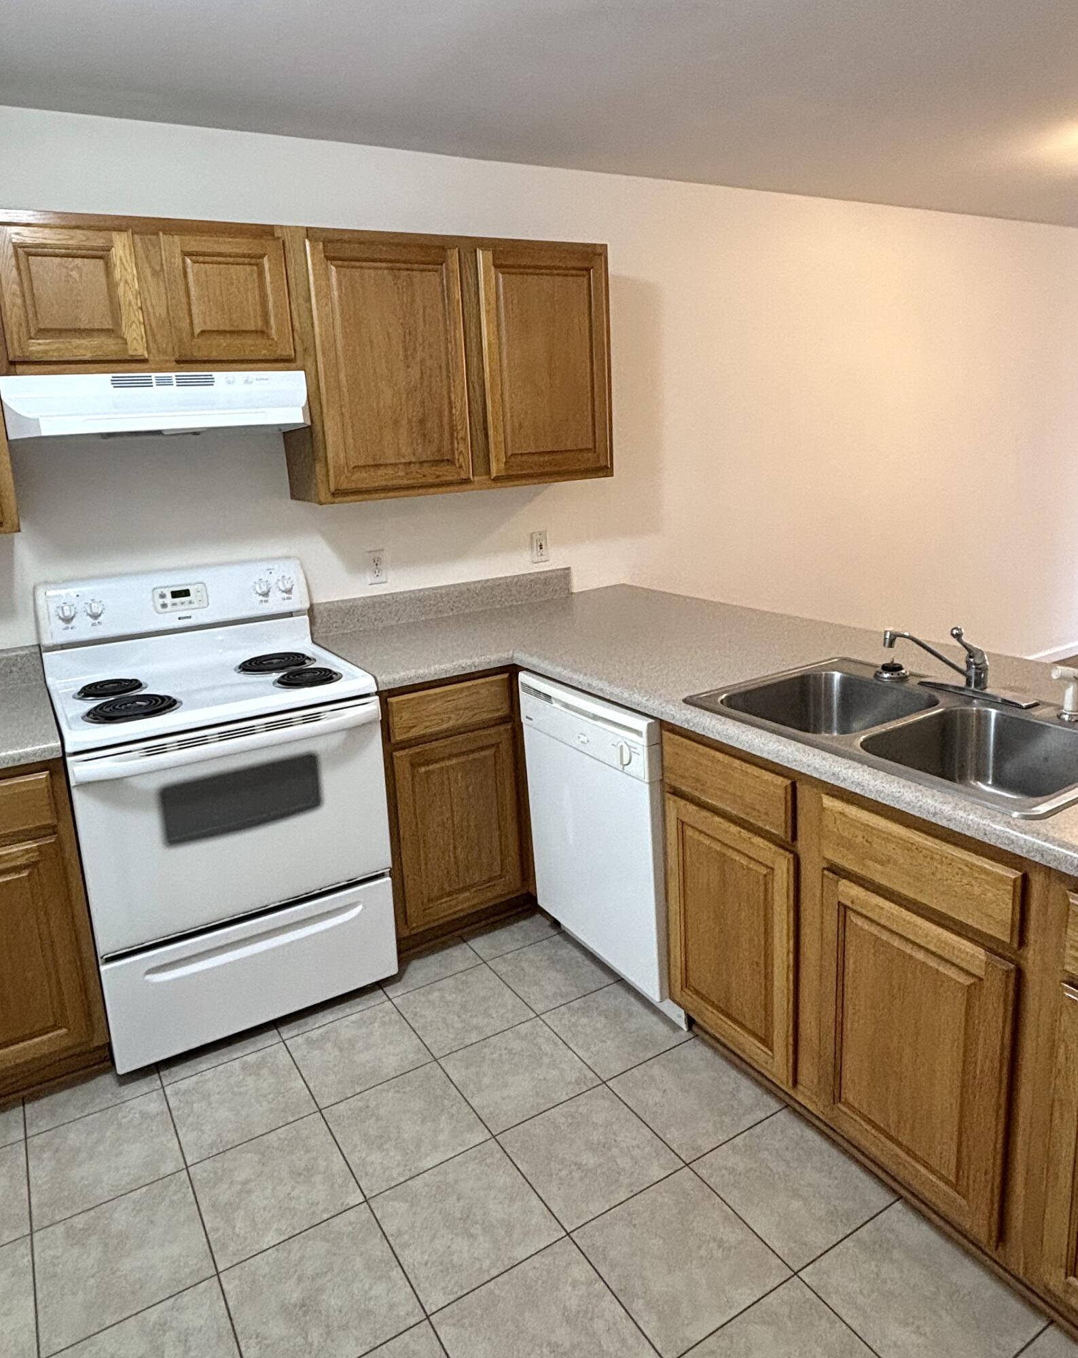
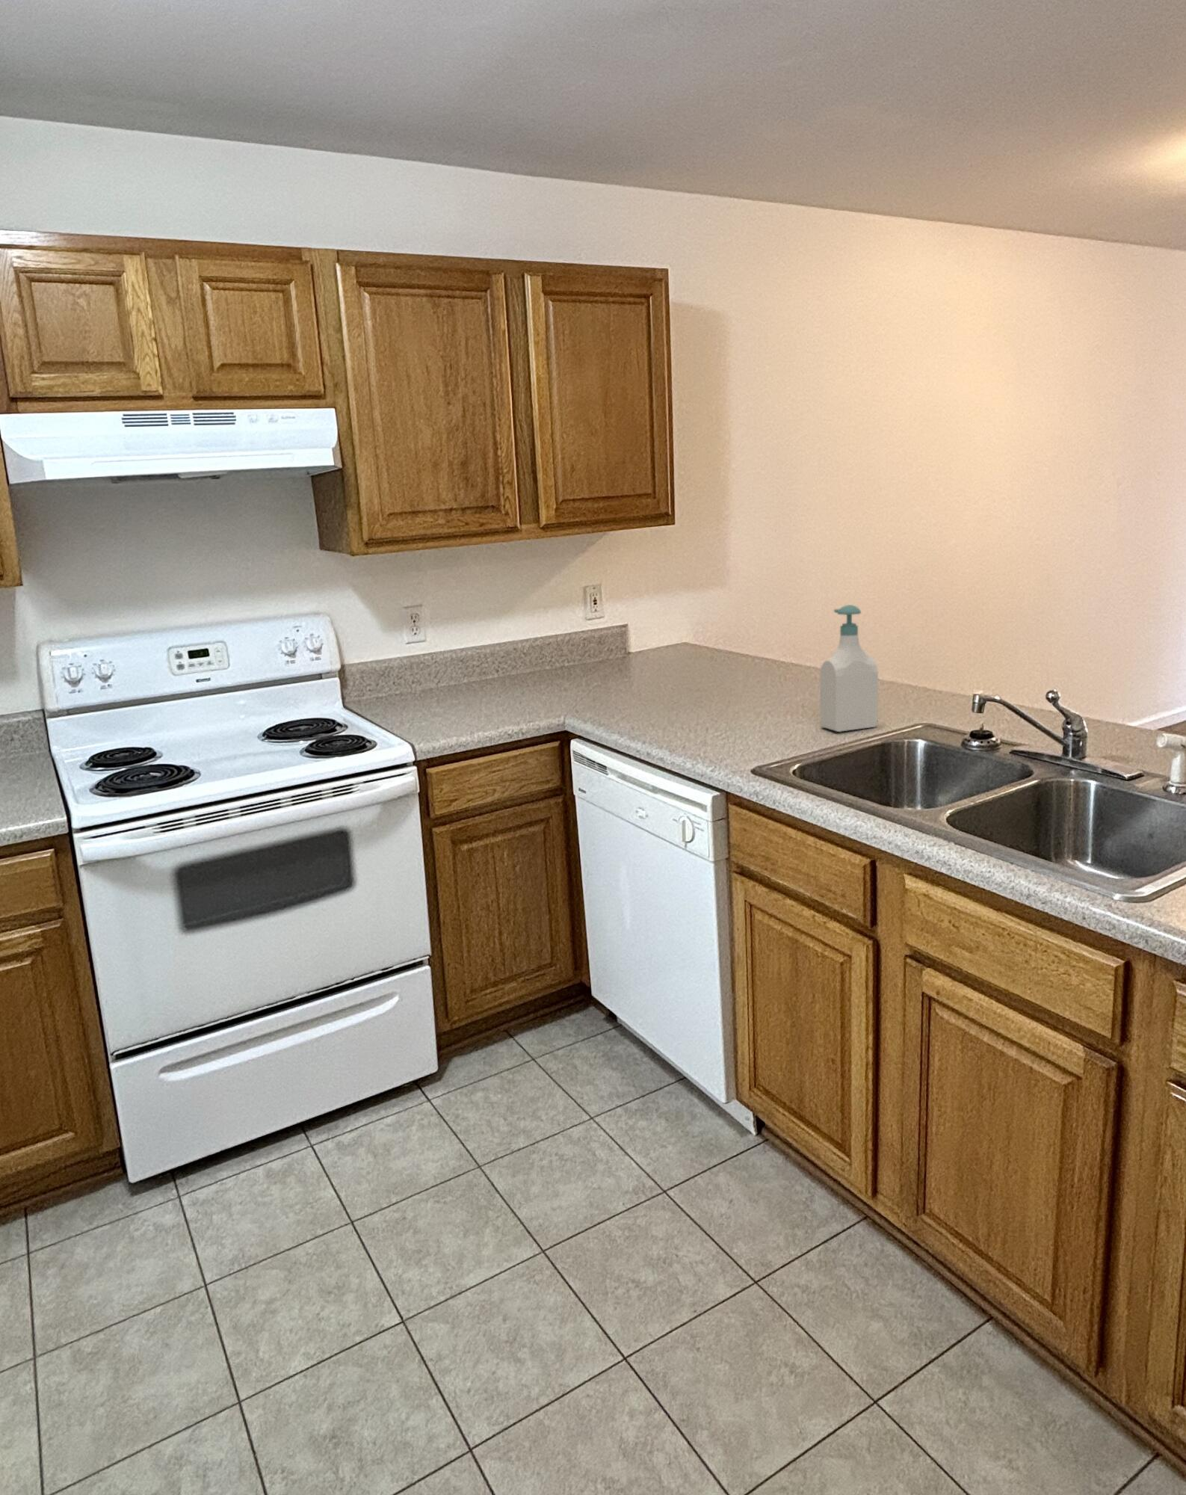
+ soap bottle [819,604,879,733]
